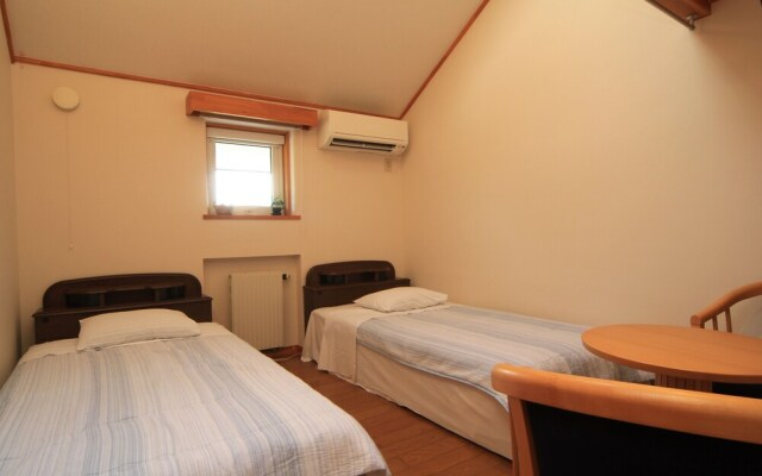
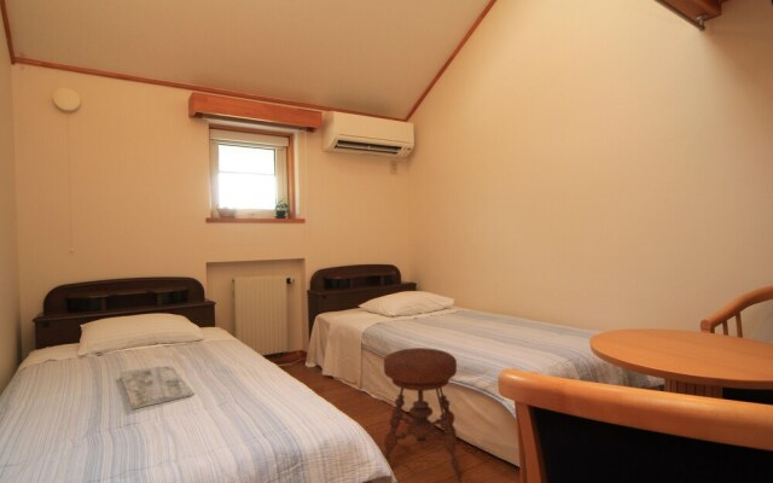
+ stool [383,347,463,483]
+ tray [120,365,193,411]
